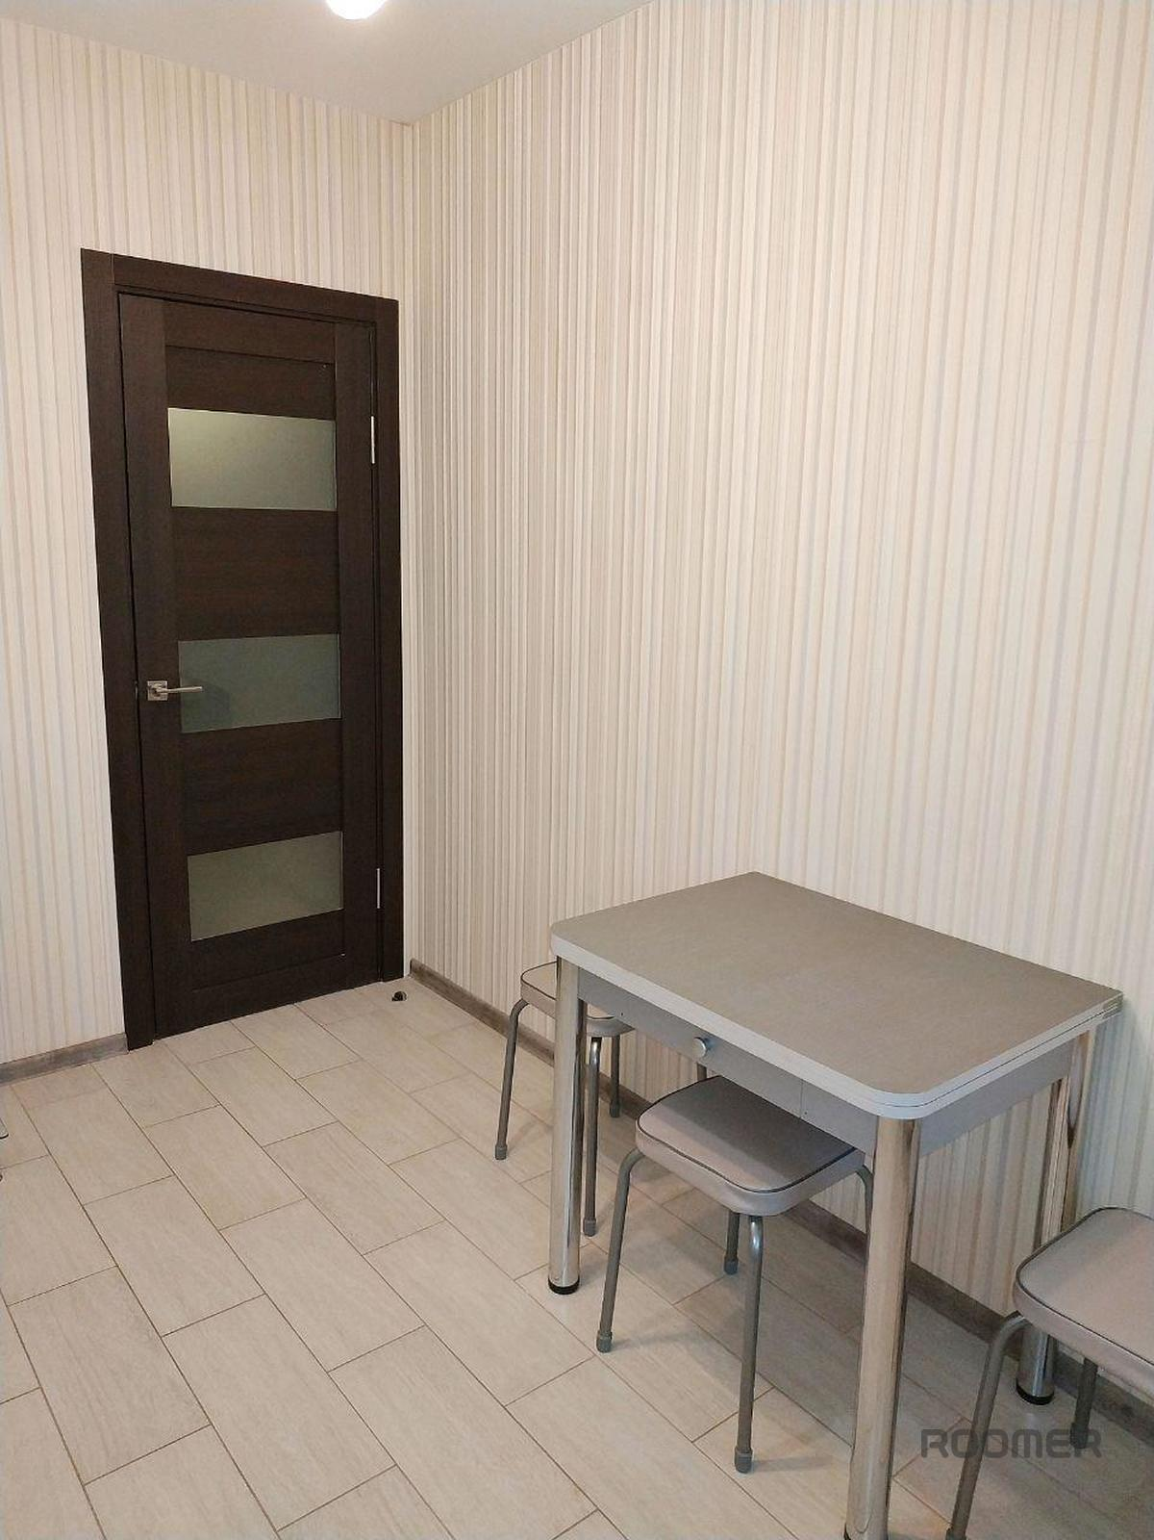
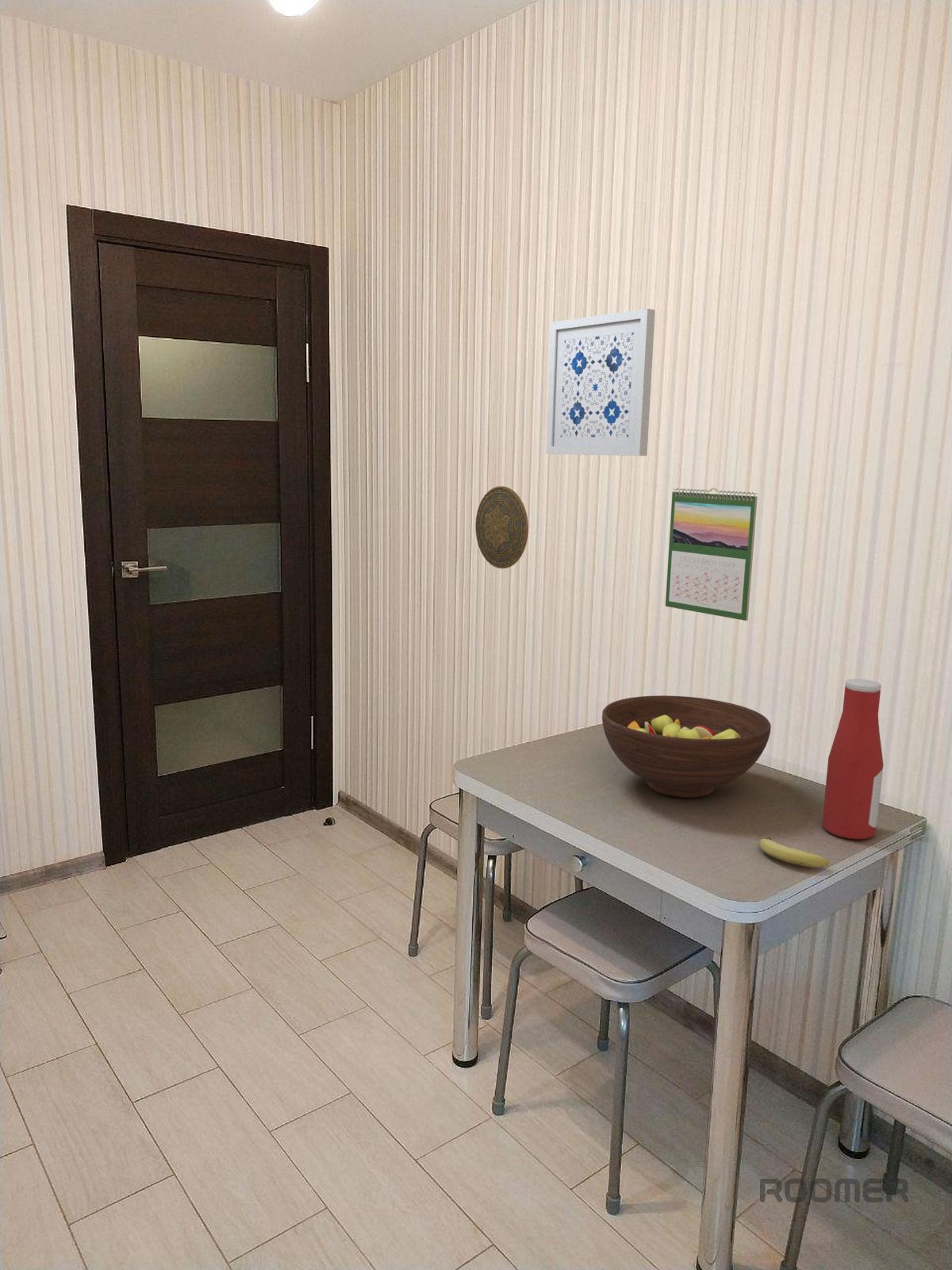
+ calendar [665,487,758,622]
+ wall art [545,308,656,456]
+ fruit [758,836,830,868]
+ fruit bowl [601,695,772,799]
+ decorative plate [474,486,529,569]
+ bottle [821,678,885,840]
